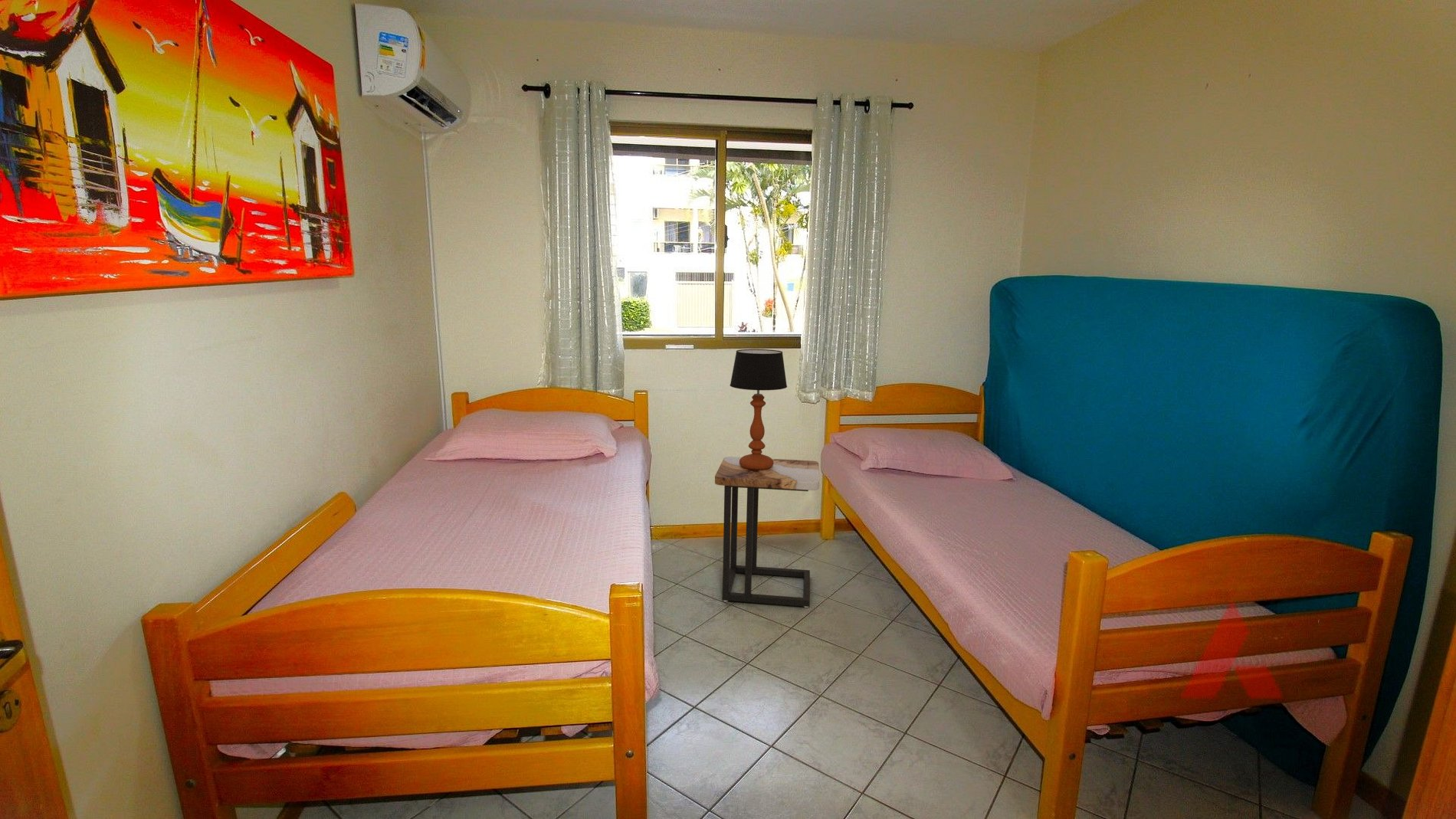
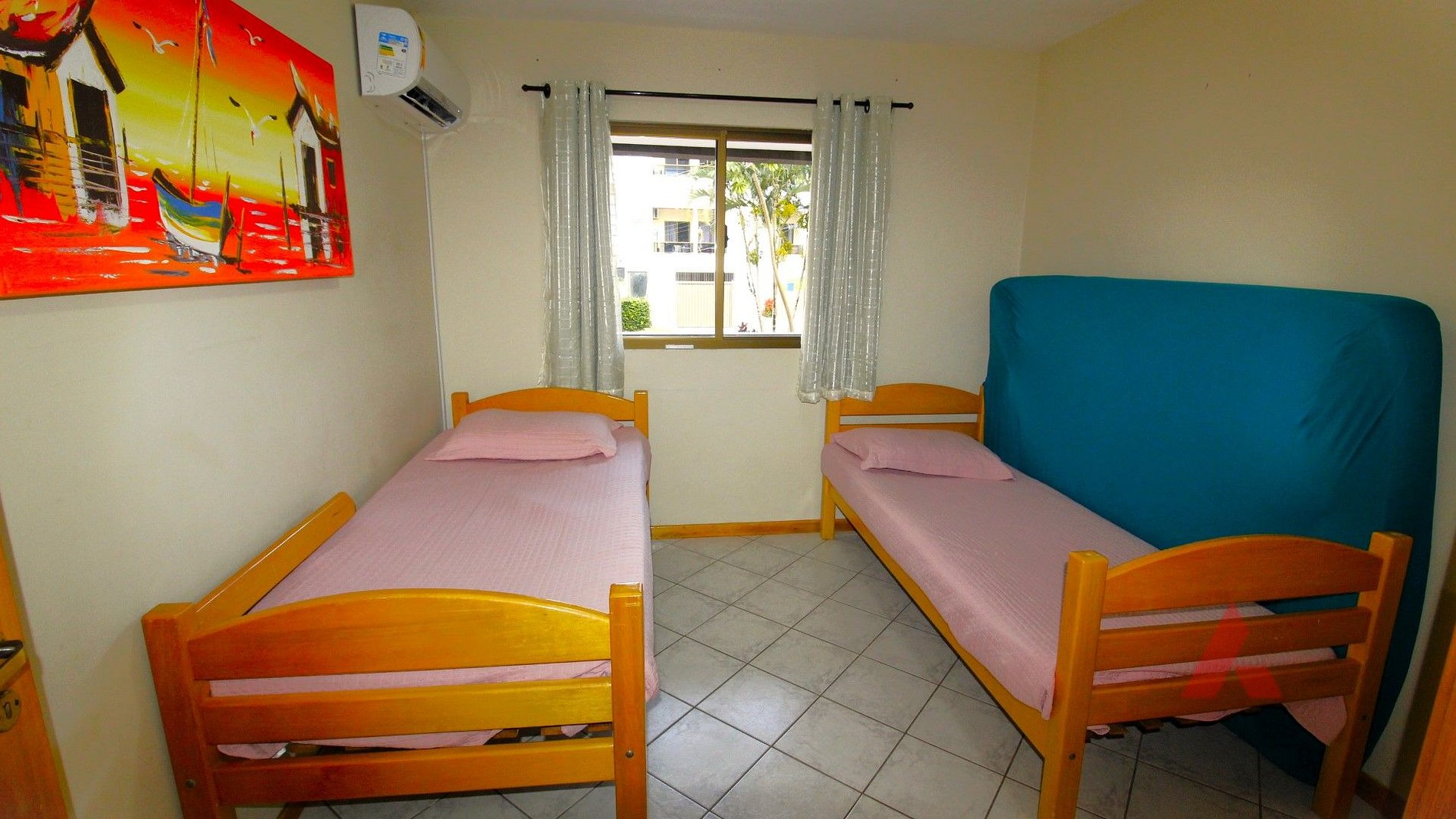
- table lamp [730,349,788,470]
- side table [714,456,820,608]
